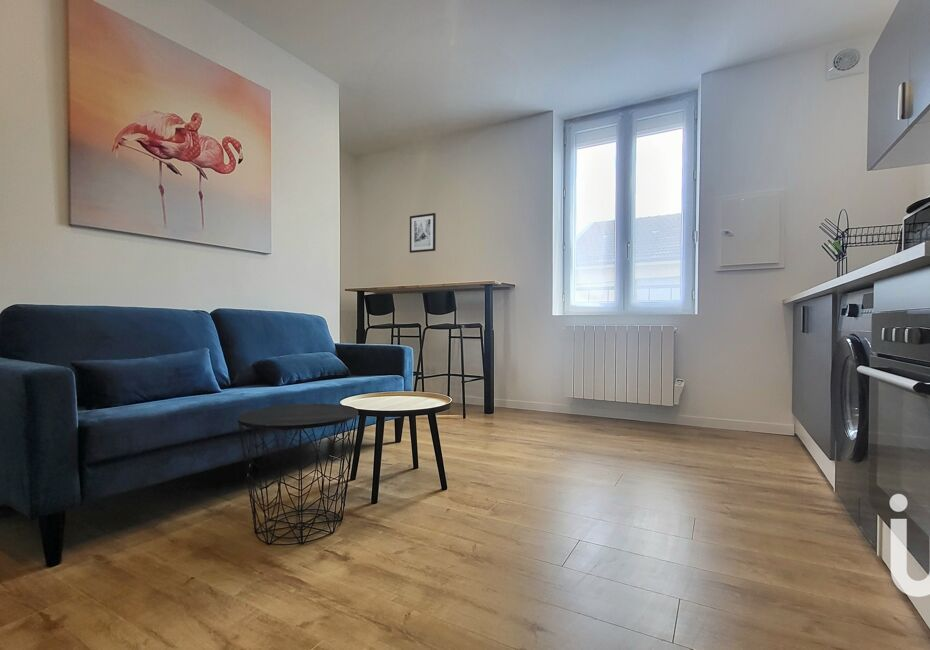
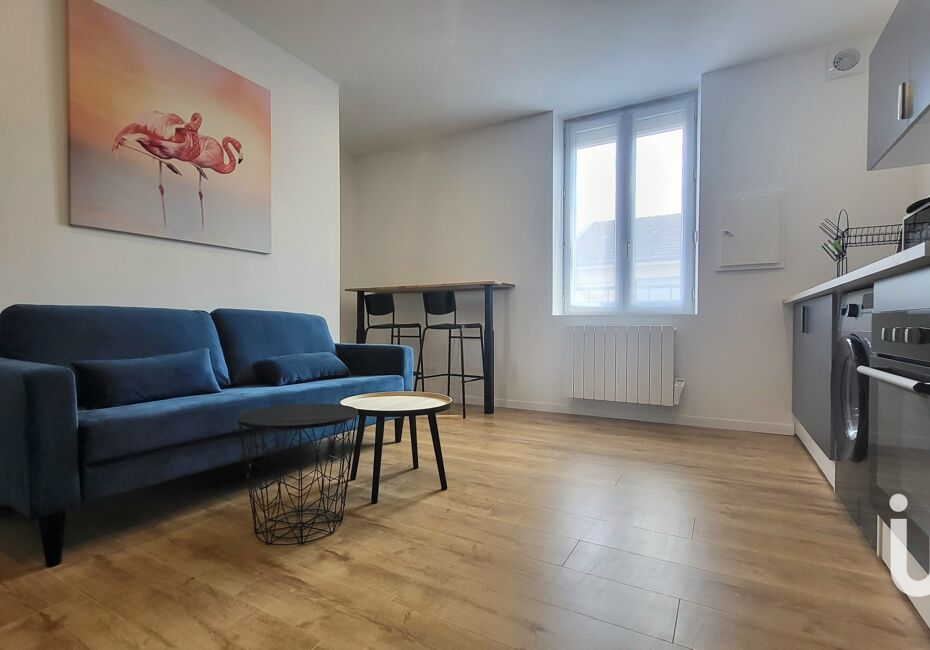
- wall art [409,212,437,254]
